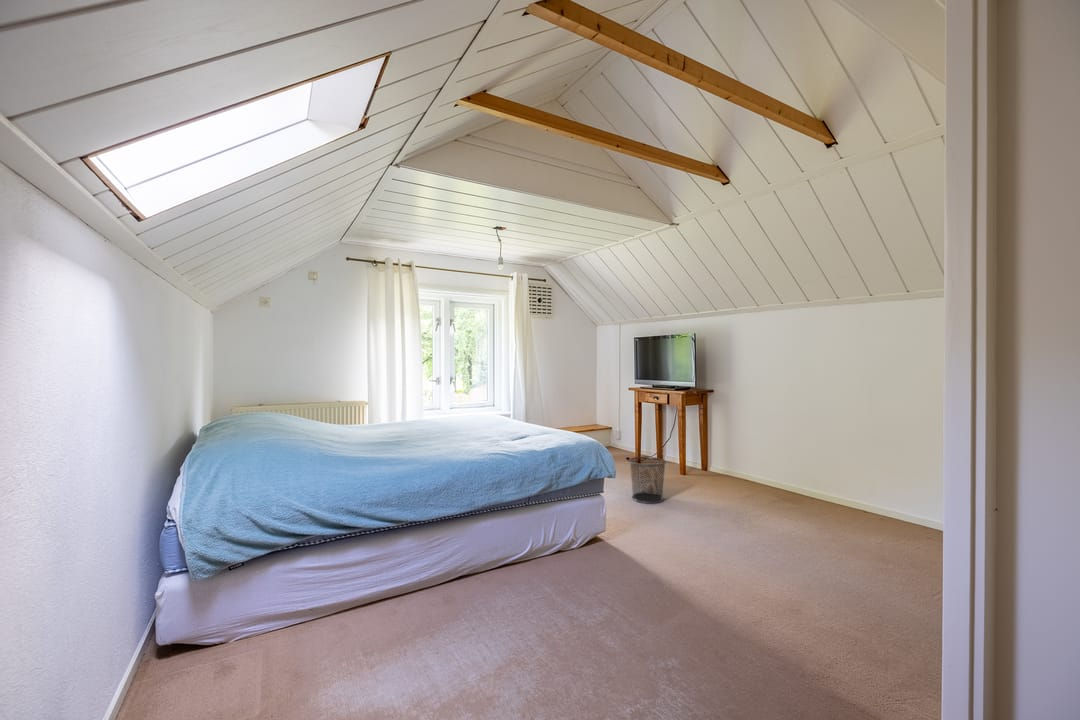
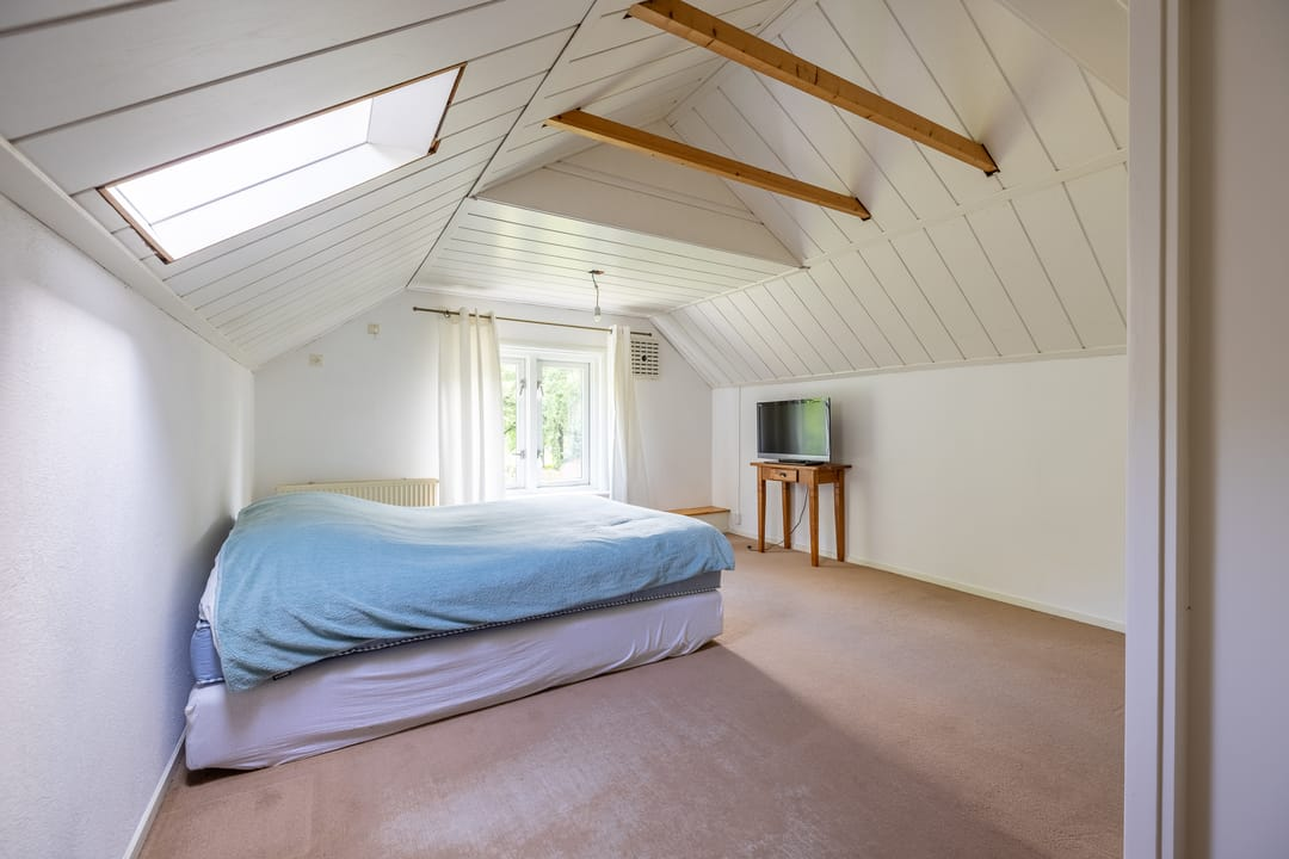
- waste bin [628,456,667,505]
